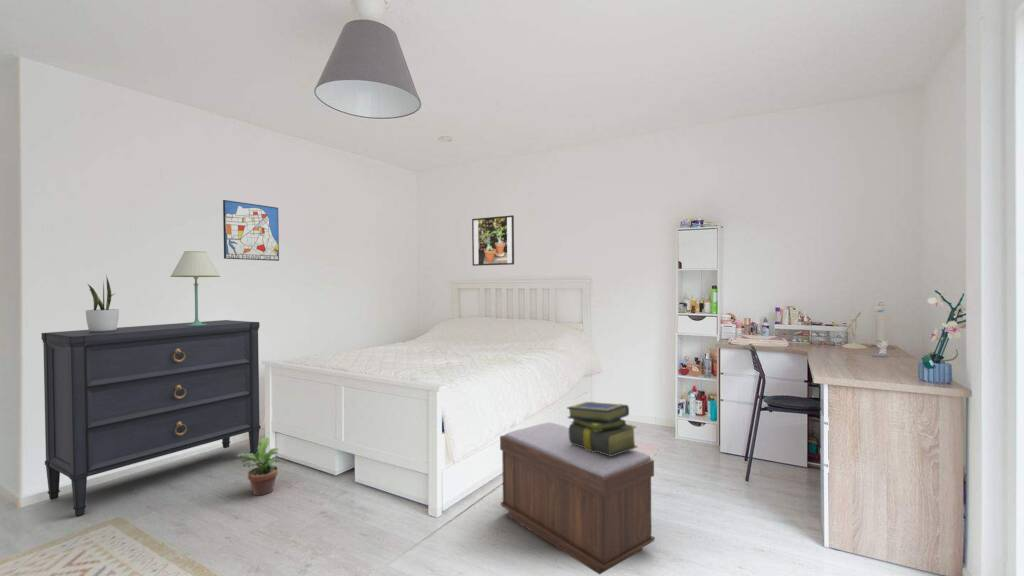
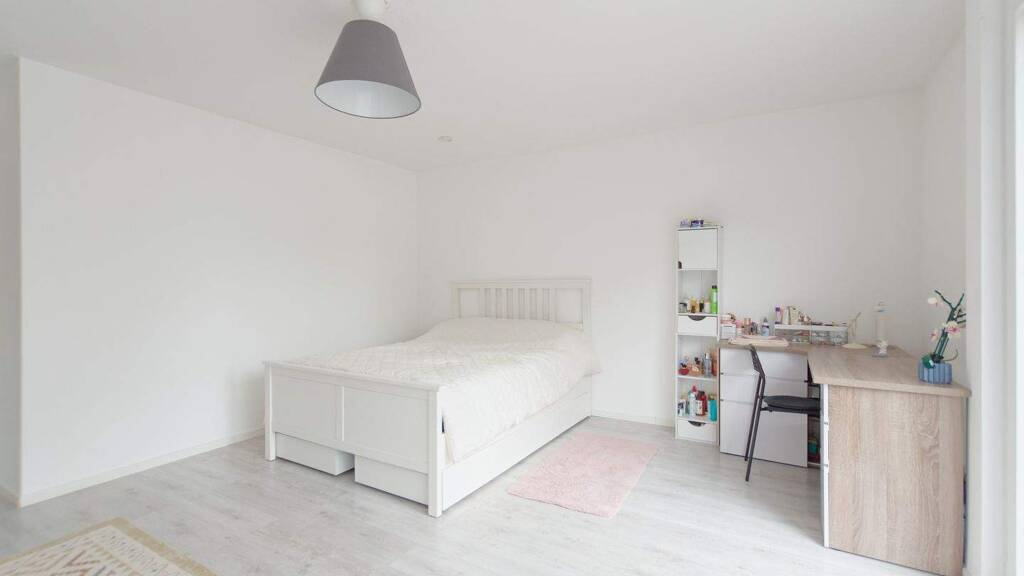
- bench [499,421,655,576]
- table lamp [169,250,221,326]
- potted plant [85,275,120,332]
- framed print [471,214,515,267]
- dresser [40,319,262,517]
- potted plant [235,436,286,496]
- wall art [222,199,280,262]
- stack of books [566,401,639,456]
